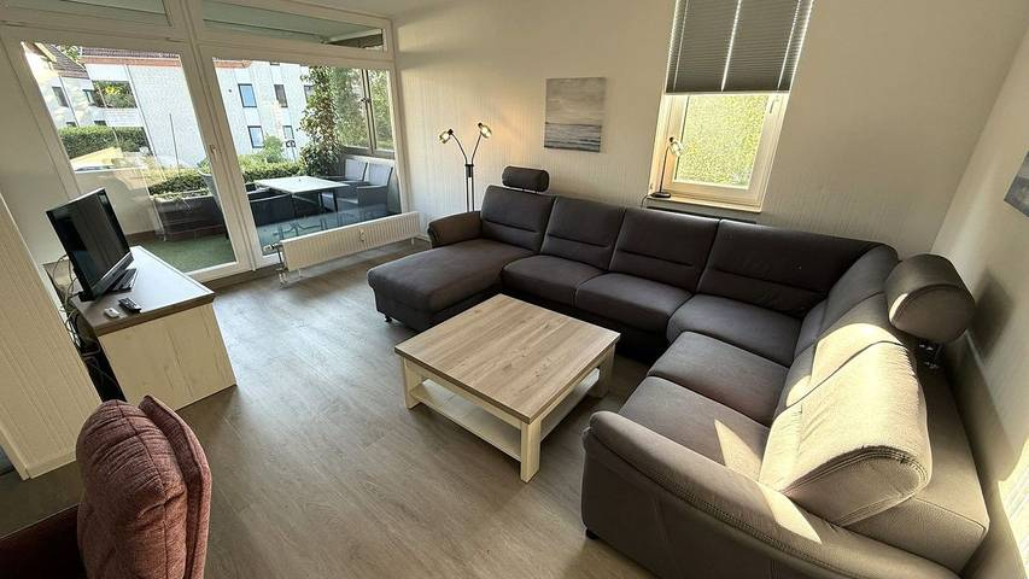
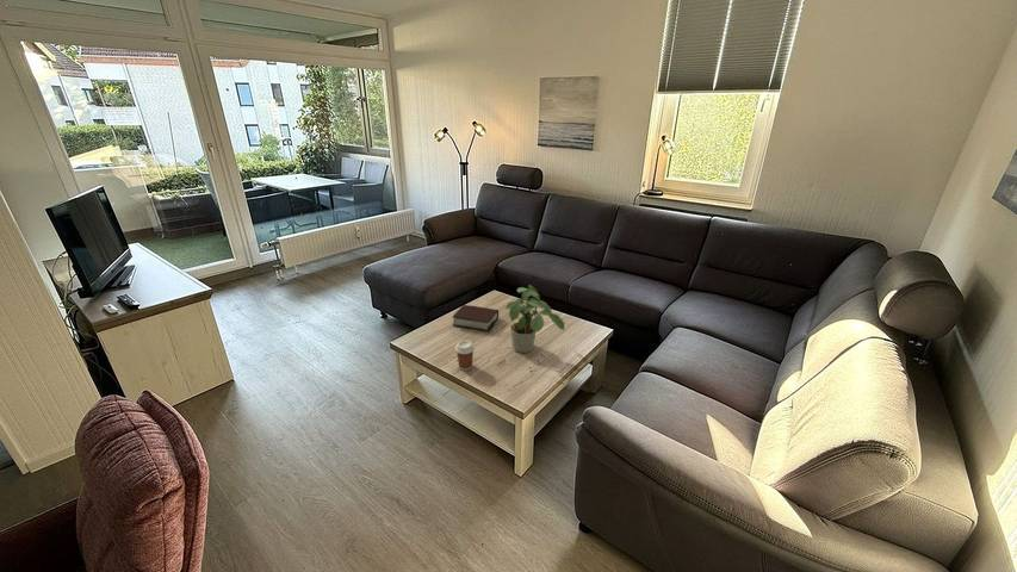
+ coffee cup [454,340,476,372]
+ bible [452,304,500,332]
+ potted plant [504,284,566,354]
